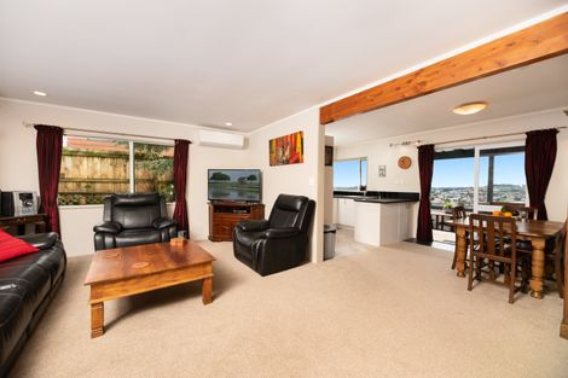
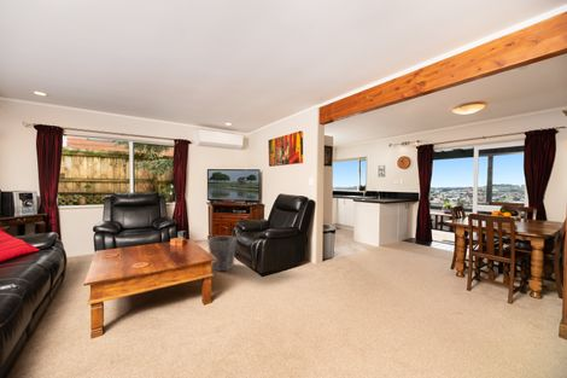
+ waste bin [206,234,239,272]
